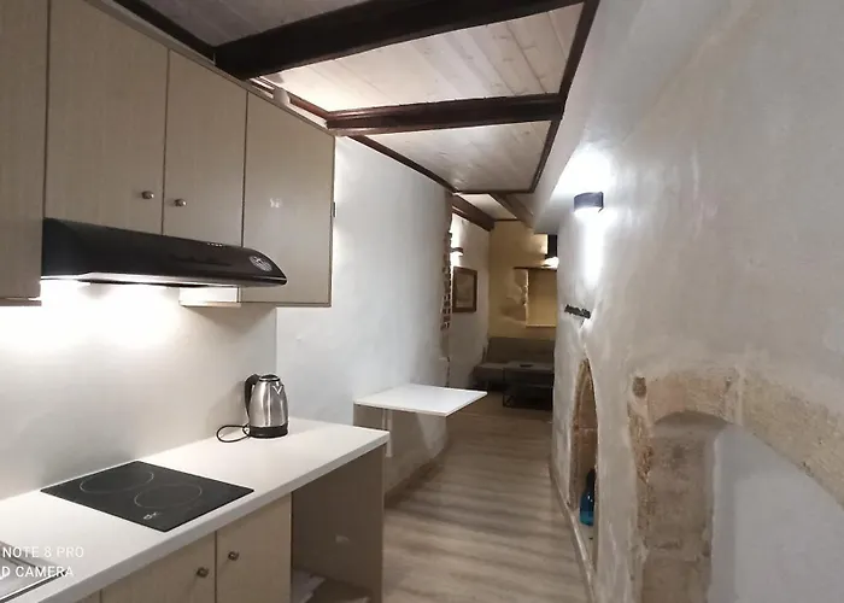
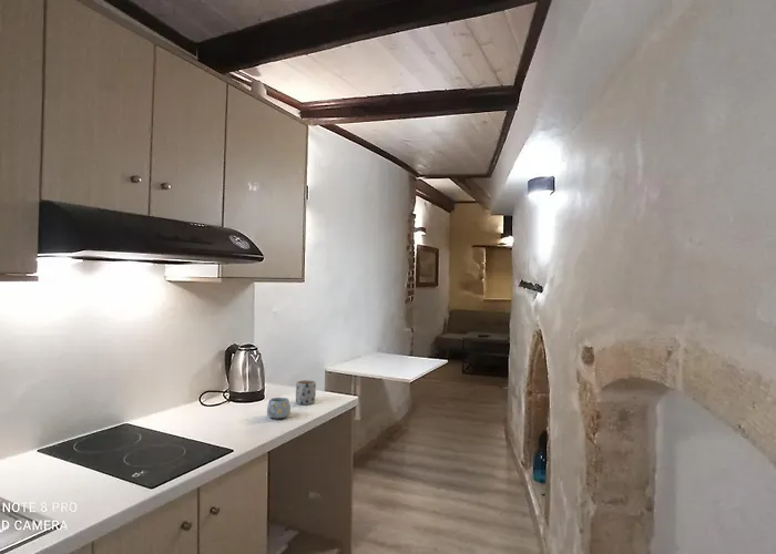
+ mug [266,397,292,419]
+ mug [295,379,317,406]
